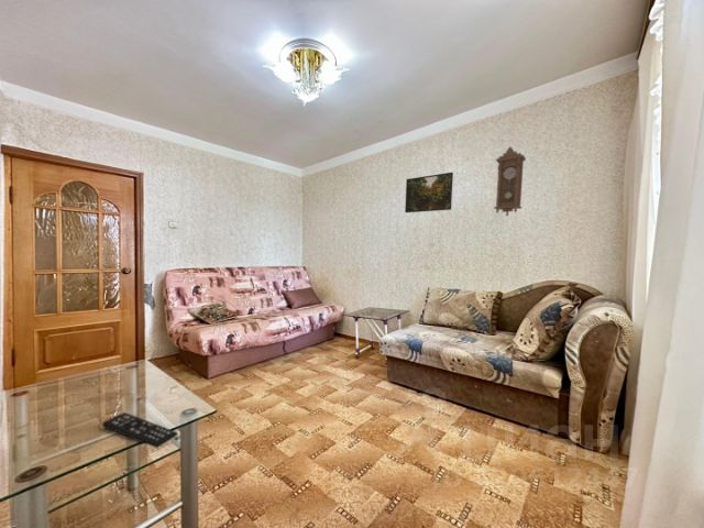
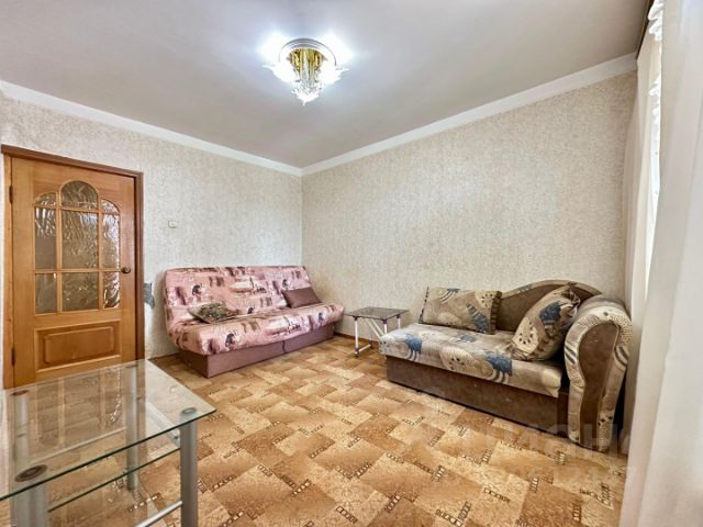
- remote control [101,411,179,449]
- pendulum clock [493,145,527,217]
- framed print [404,172,454,213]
